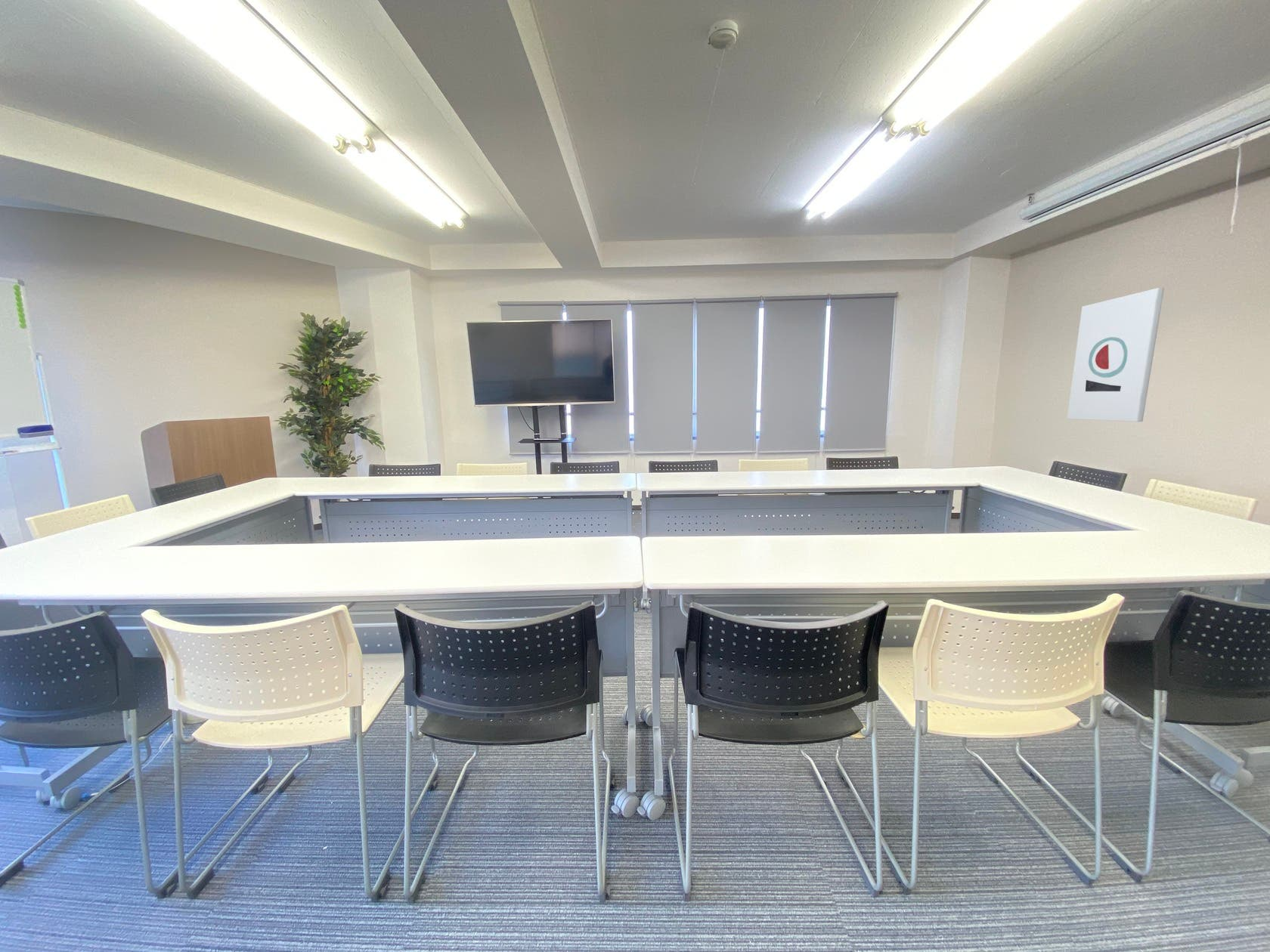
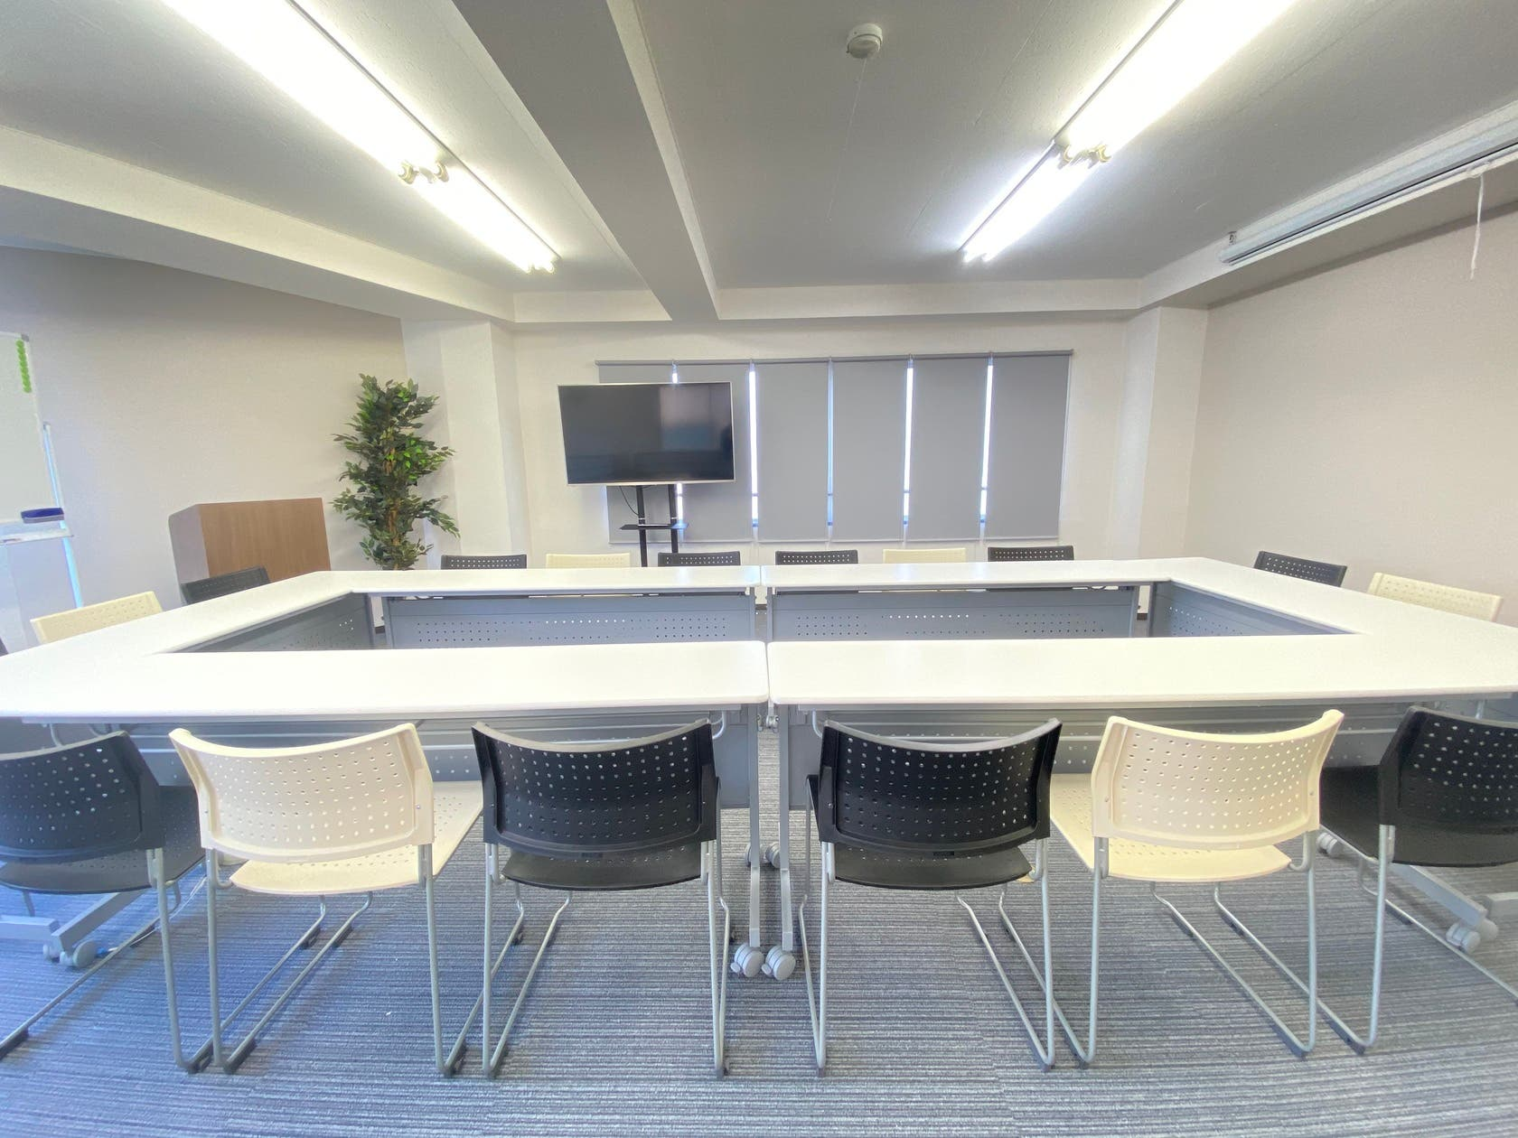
- wall art [1067,287,1165,422]
